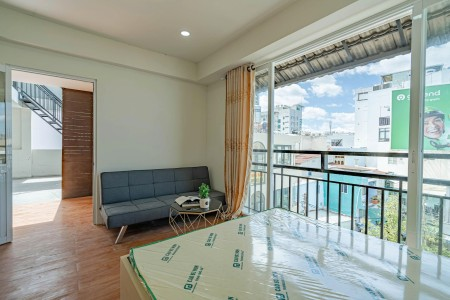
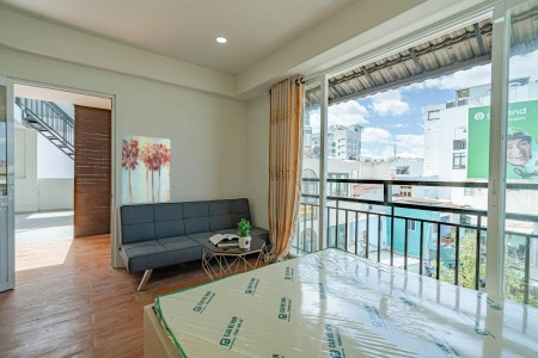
+ wall art [121,134,171,205]
